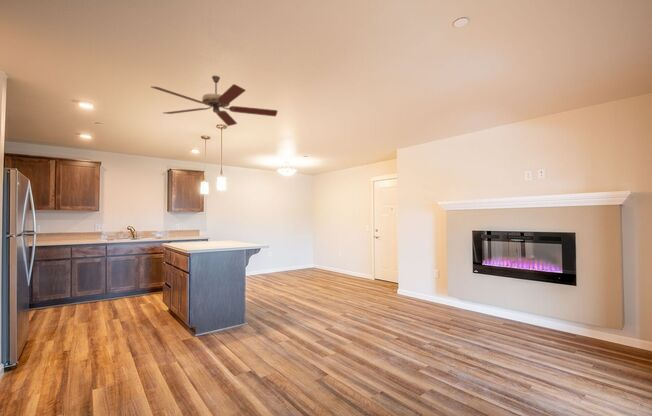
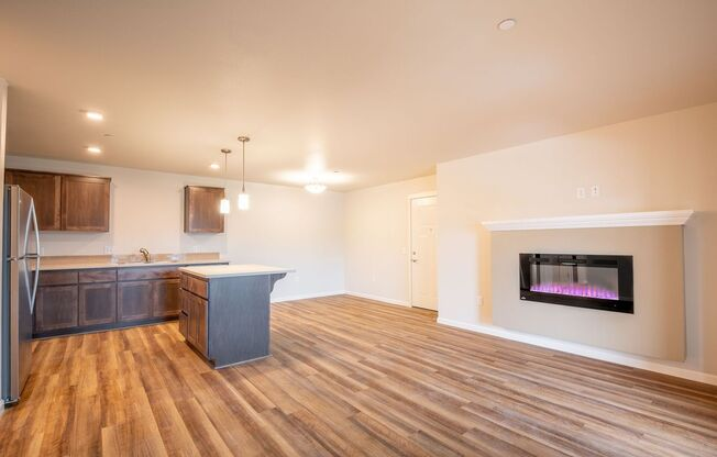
- ceiling fan [150,75,278,127]
